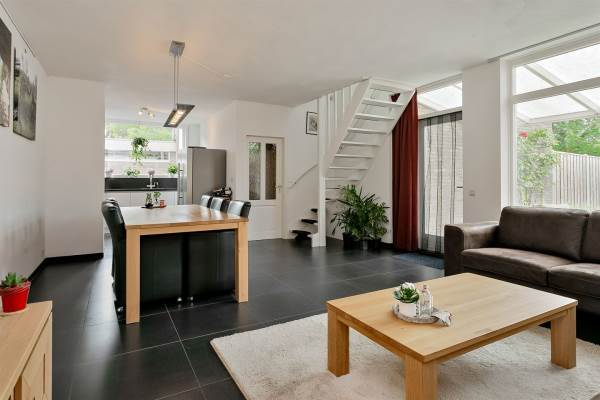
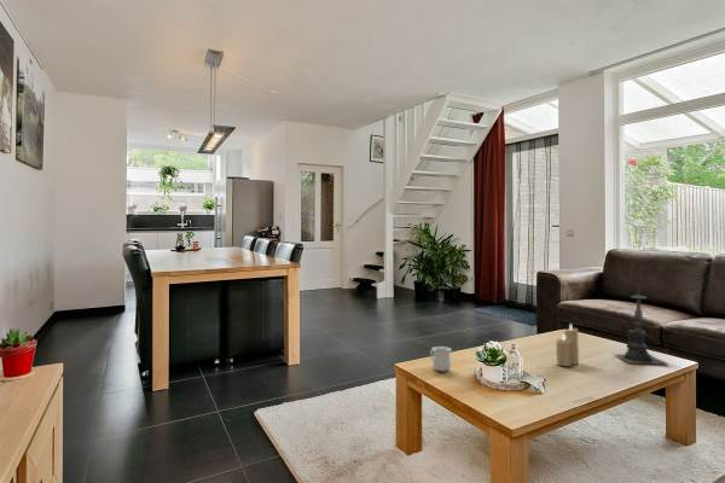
+ mug [429,345,453,372]
+ candle [555,322,580,367]
+ candle holder [613,285,668,365]
